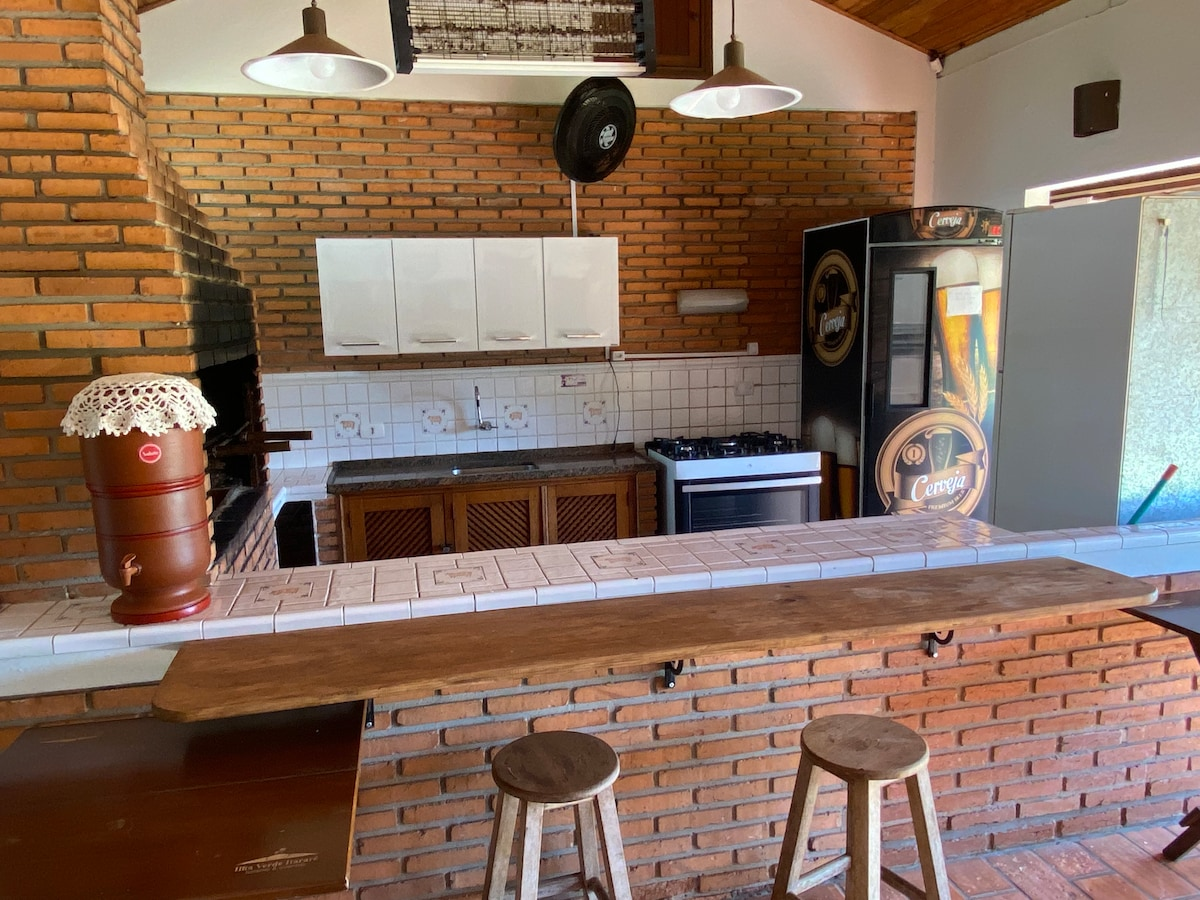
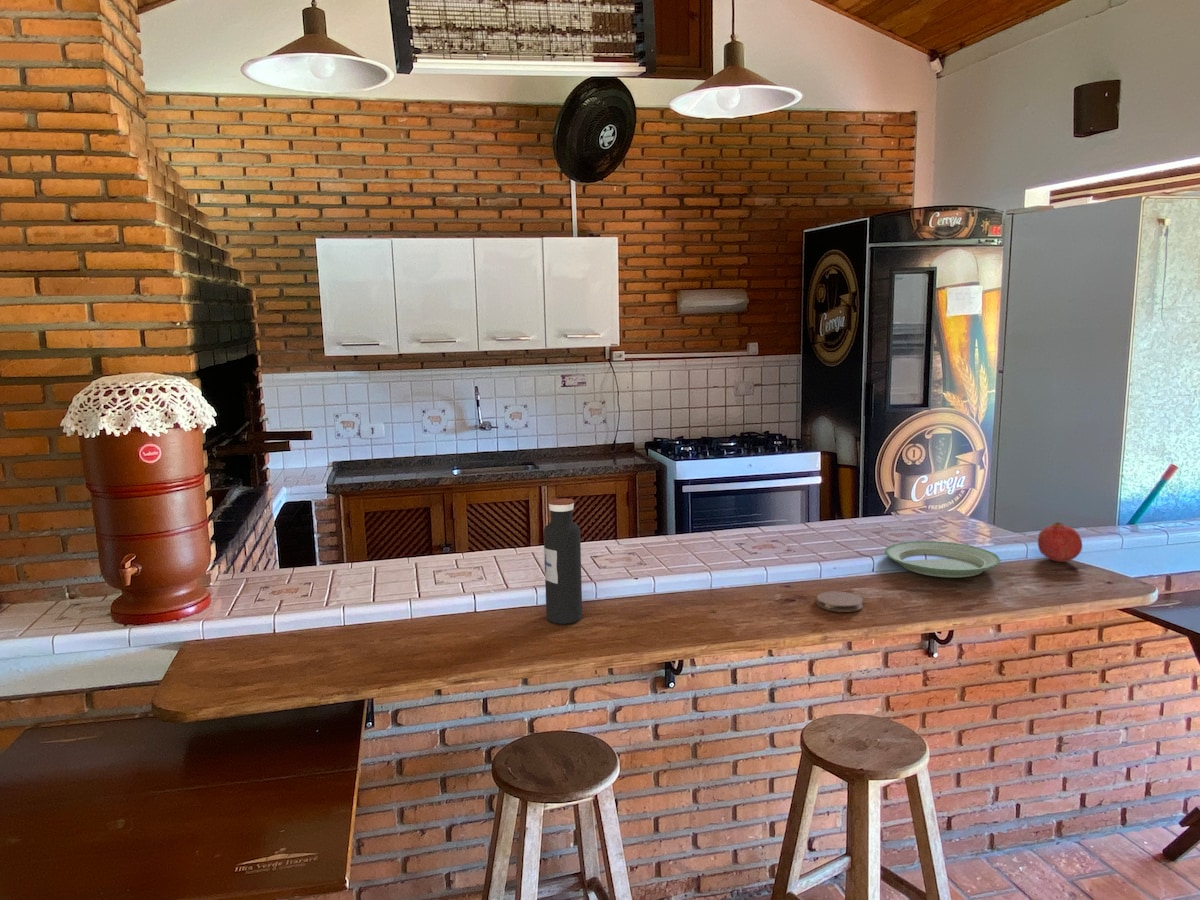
+ fruit [1037,521,1083,563]
+ water bottle [543,497,583,625]
+ coaster [816,590,864,613]
+ plate [884,540,1002,579]
